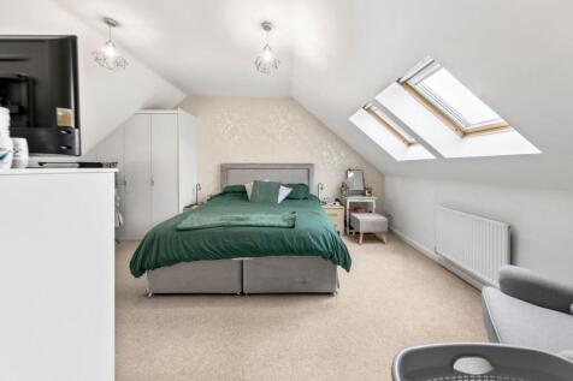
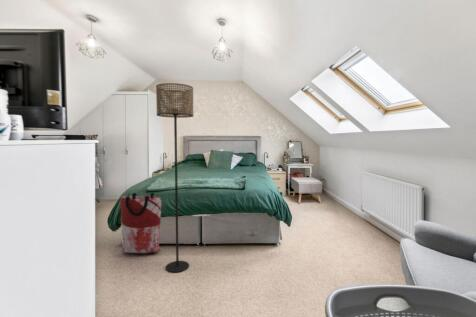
+ bag [119,192,162,254]
+ floor lamp [155,82,194,273]
